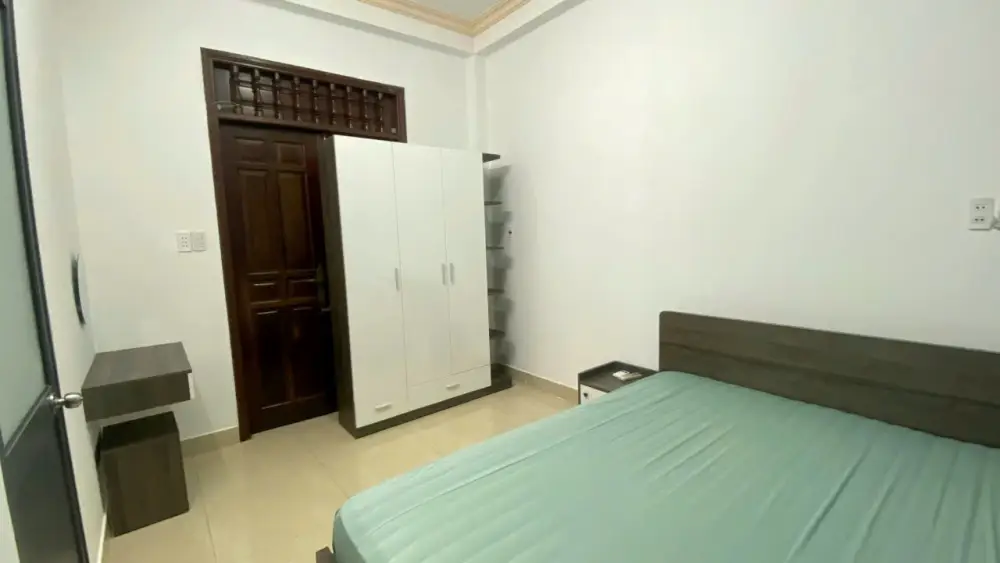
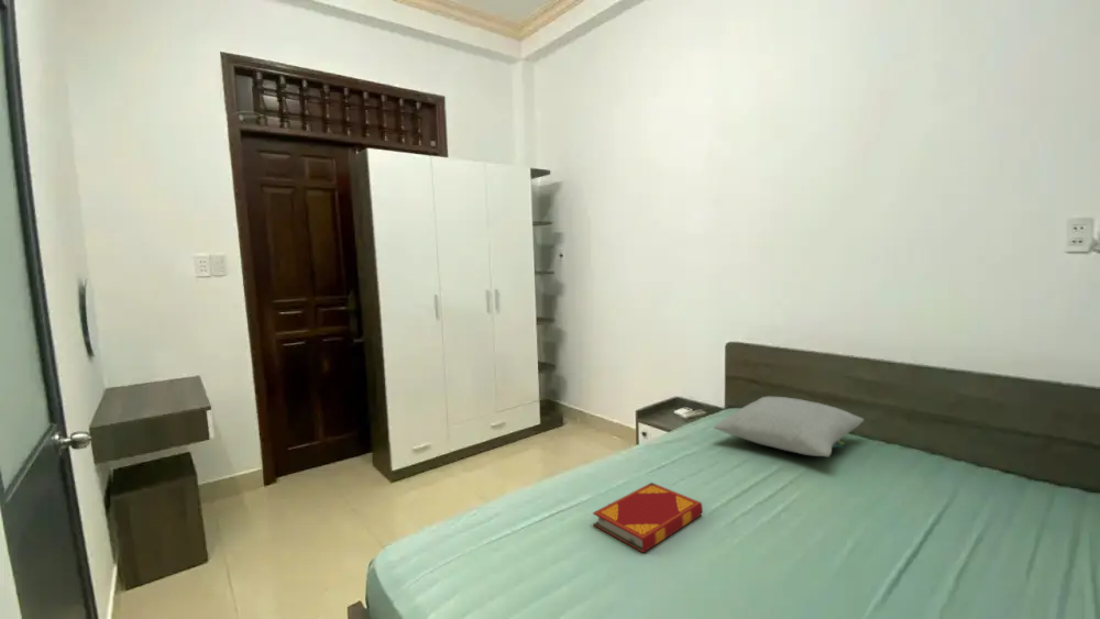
+ pillow [713,396,865,457]
+ hardback book [592,482,704,554]
